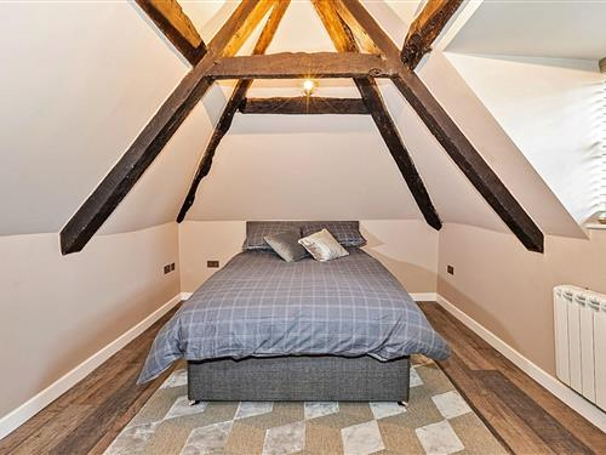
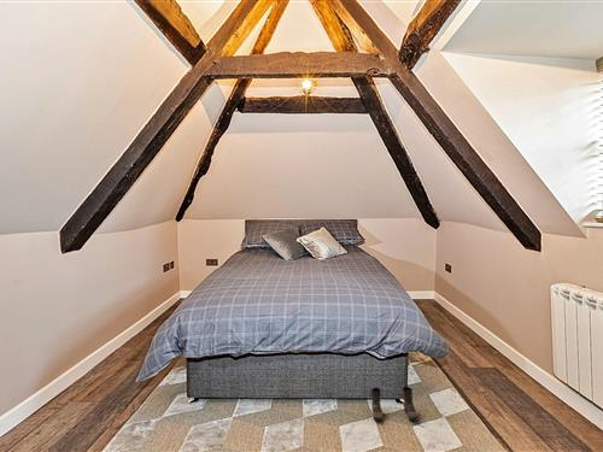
+ boots [370,386,418,422]
